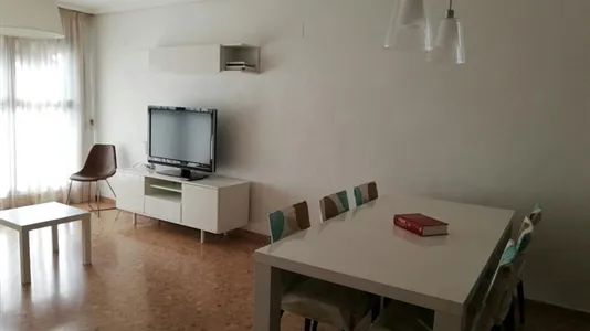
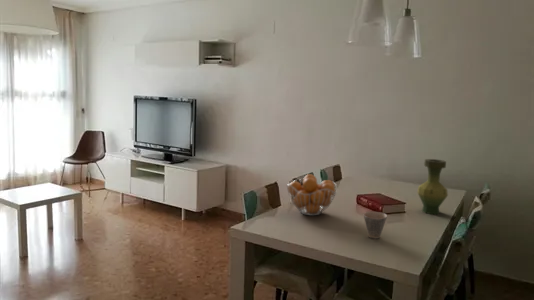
+ cup [363,211,388,240]
+ fruit basket [286,173,338,216]
+ vase [416,158,449,215]
